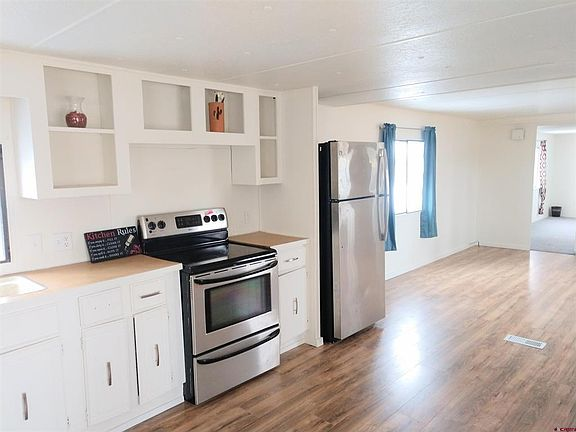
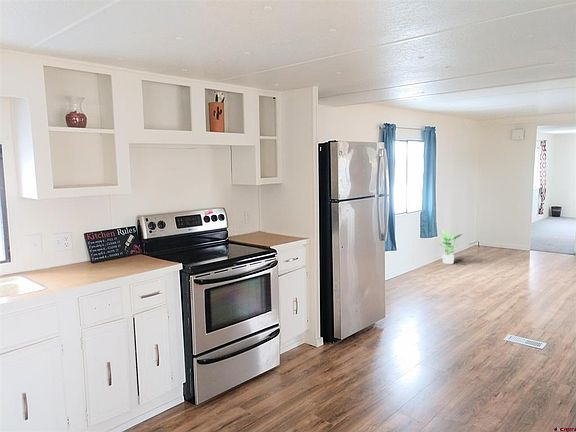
+ potted plant [439,230,464,265]
